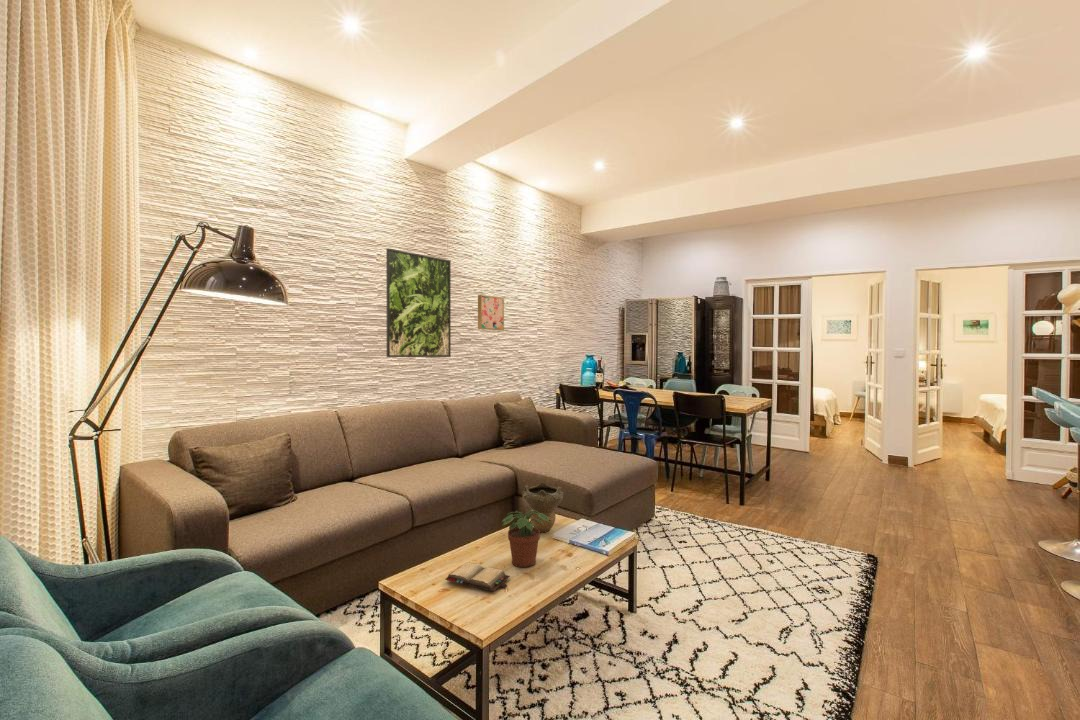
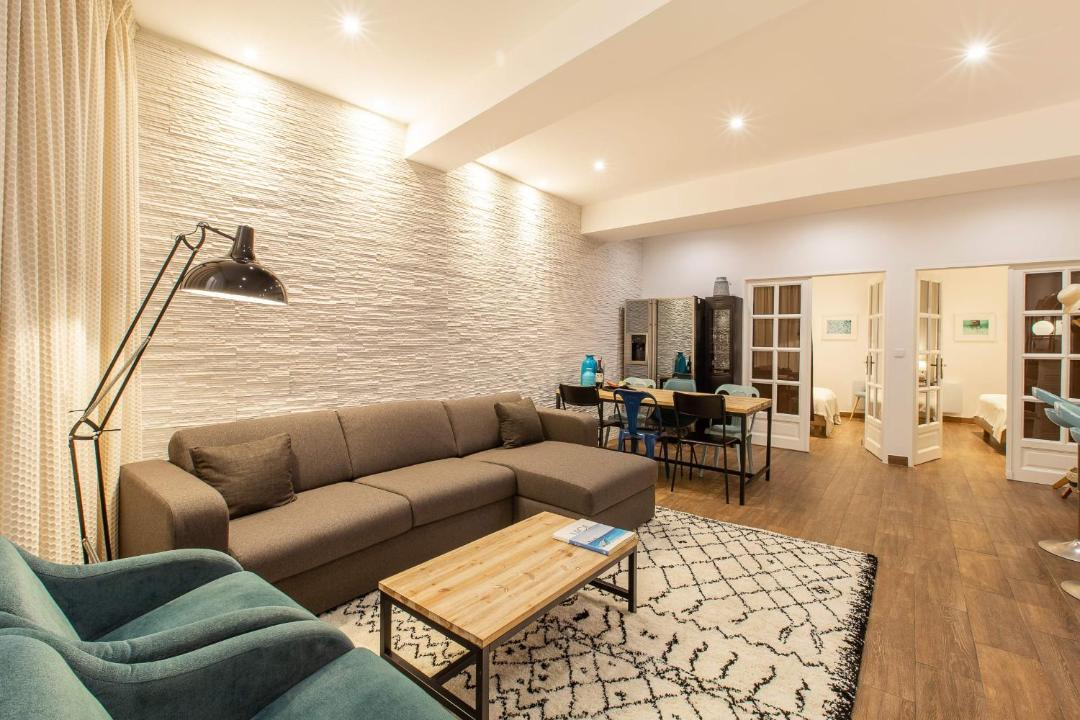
- hardback book [444,561,511,592]
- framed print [385,248,452,358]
- wall art [477,294,505,331]
- decorative bowl [521,481,564,533]
- potted plant [501,509,549,568]
